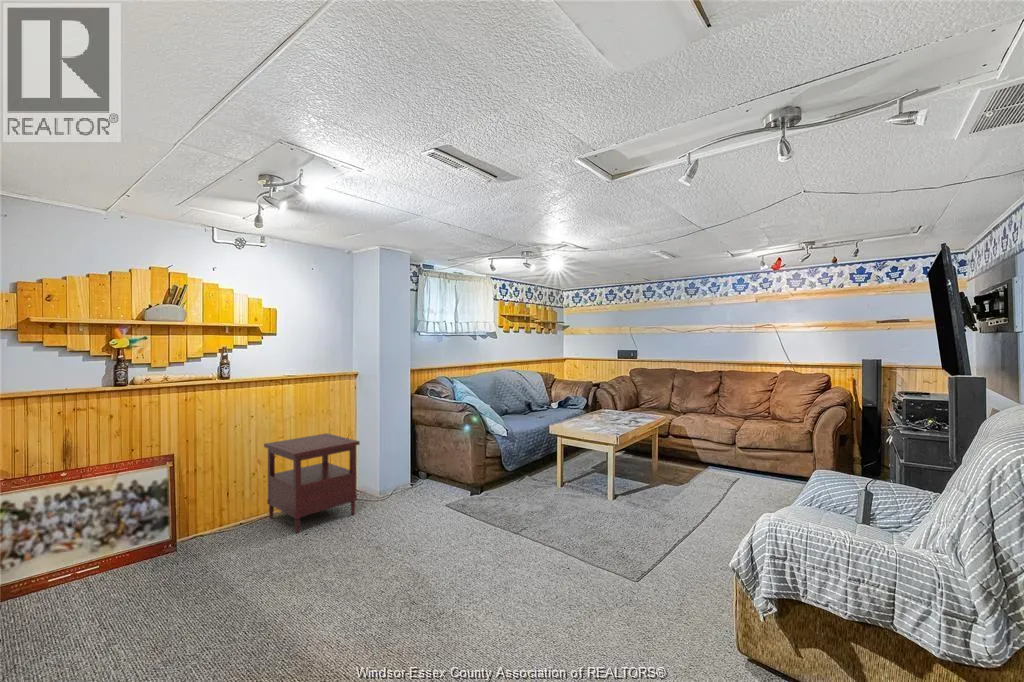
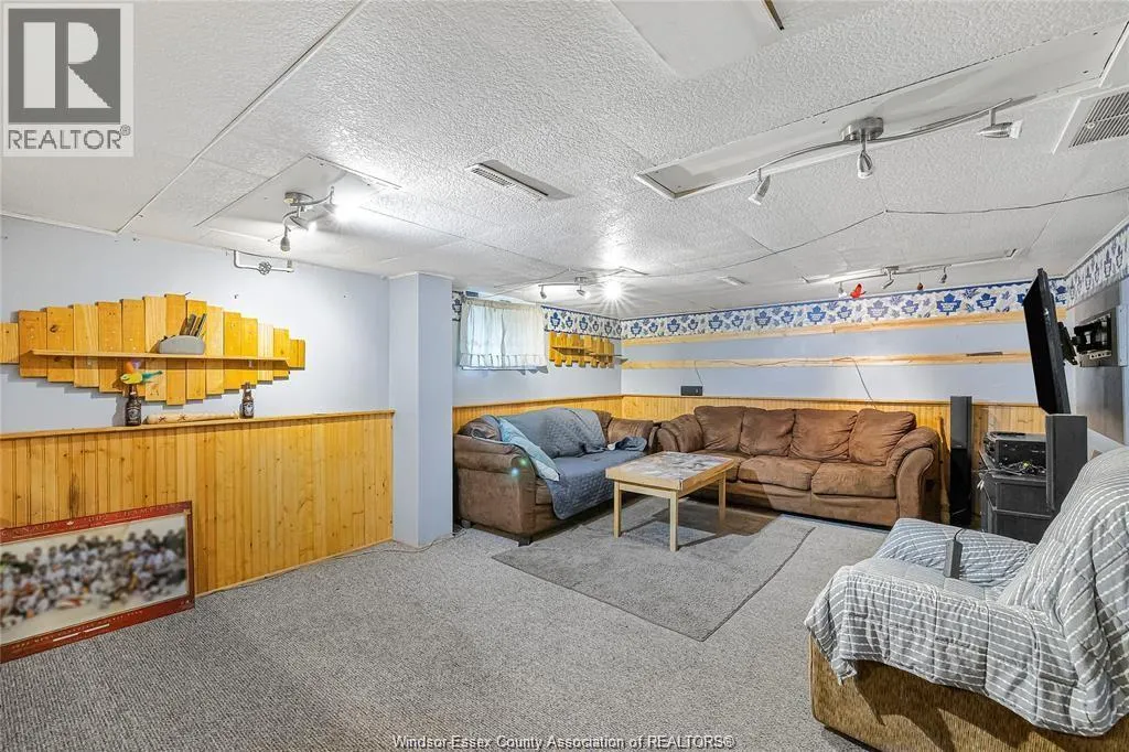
- side table [263,432,361,534]
